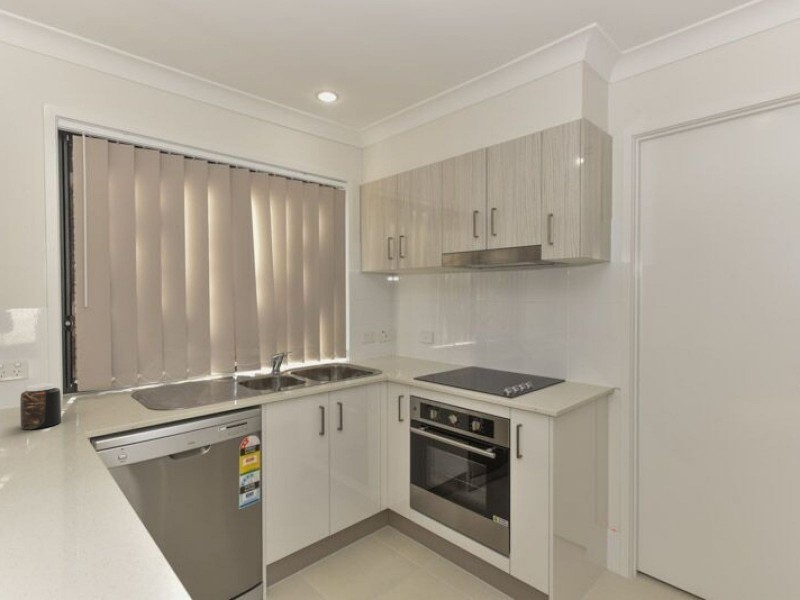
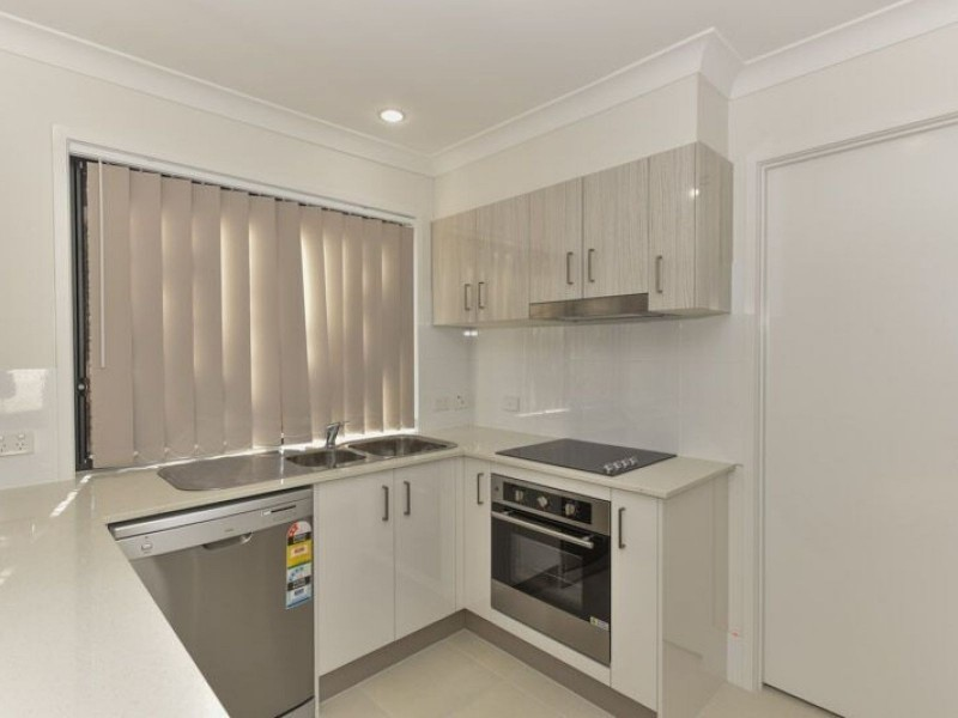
- jar [19,382,62,430]
